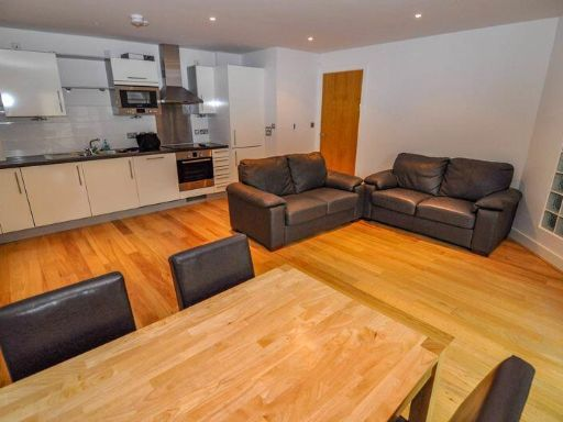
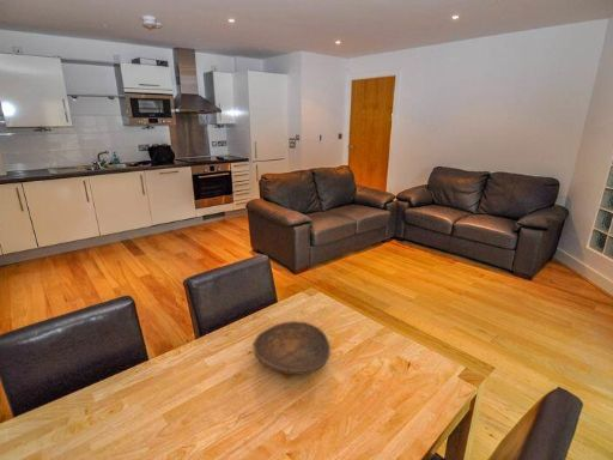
+ decorative bowl [251,320,332,376]
